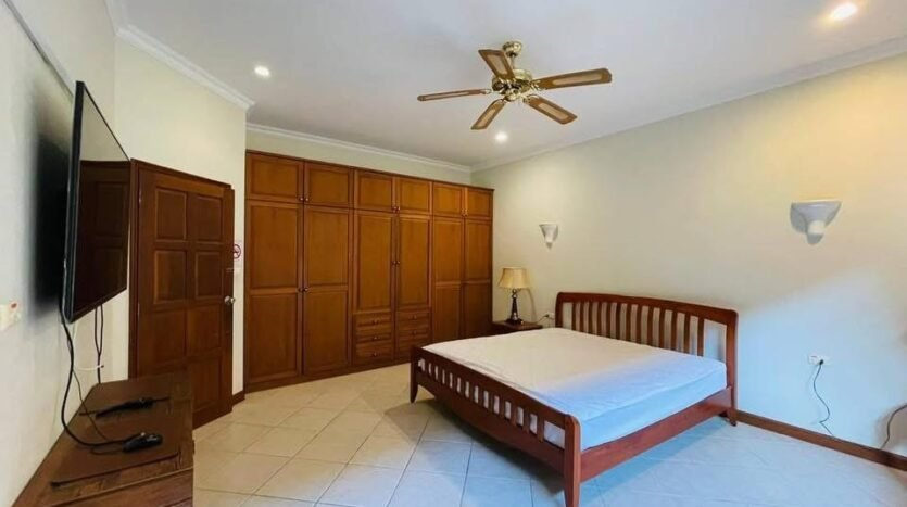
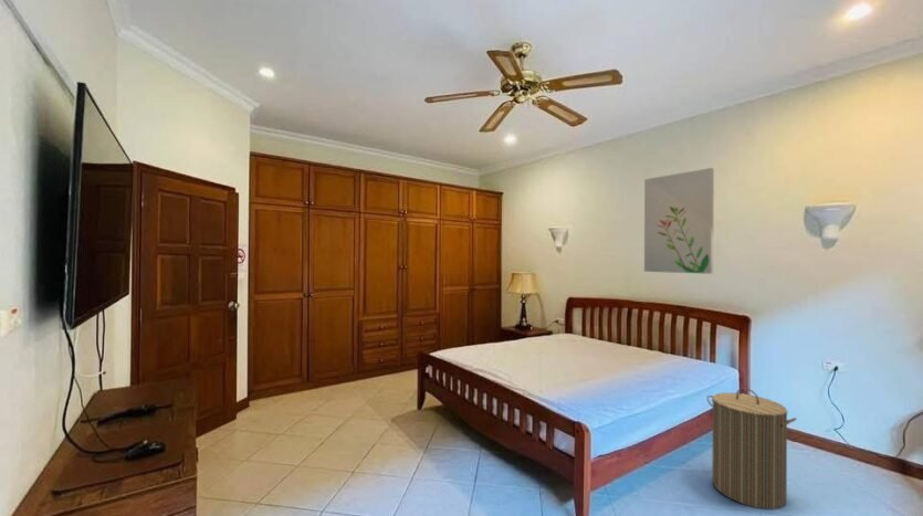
+ wall art [643,167,715,275]
+ laundry hamper [705,387,798,510]
